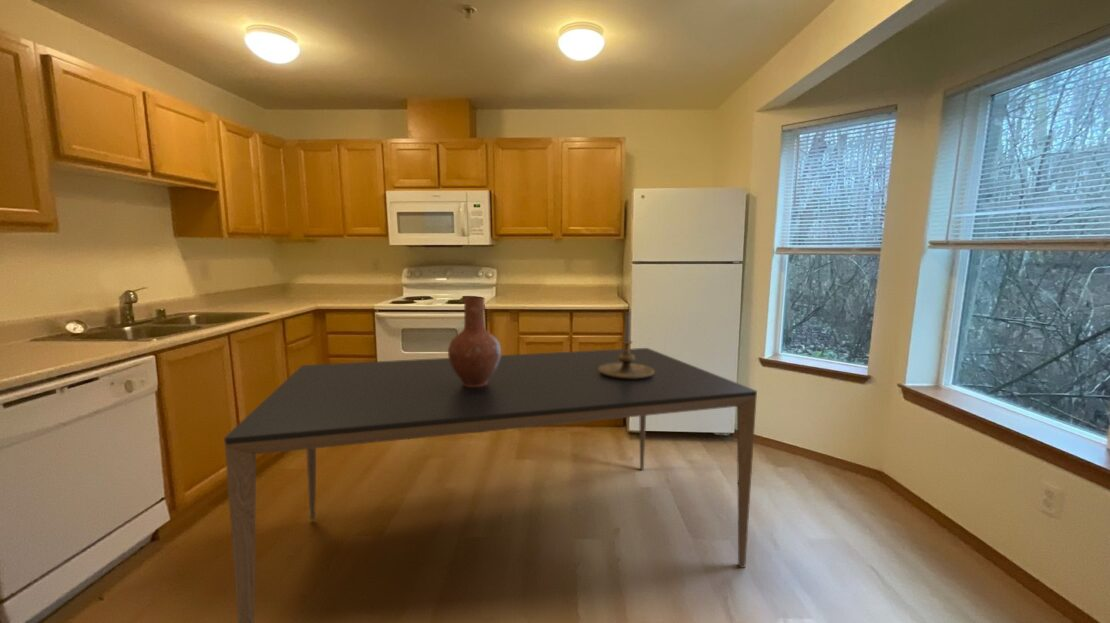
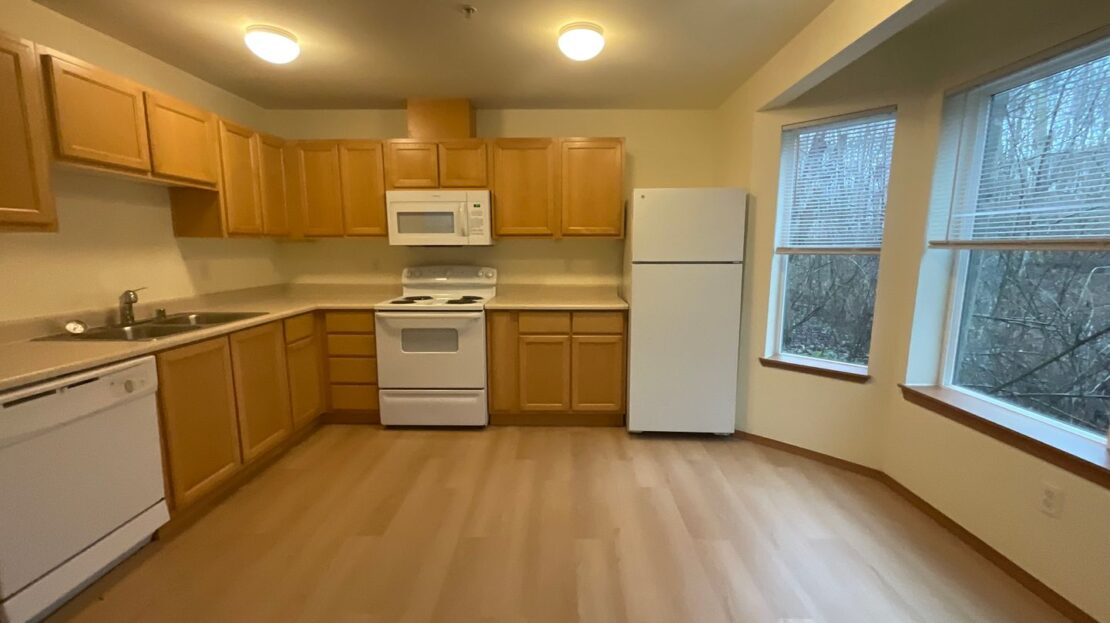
- dining table [223,347,758,623]
- candle holder [599,311,654,379]
- vase [447,296,502,387]
